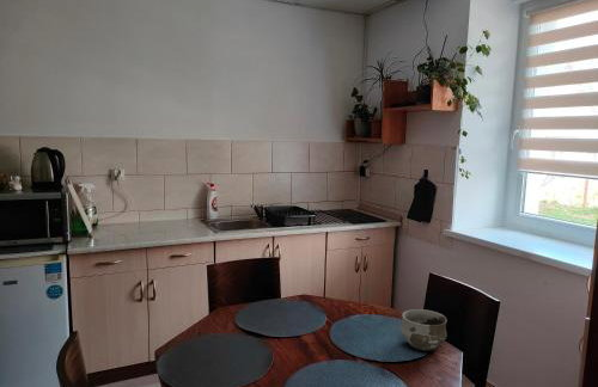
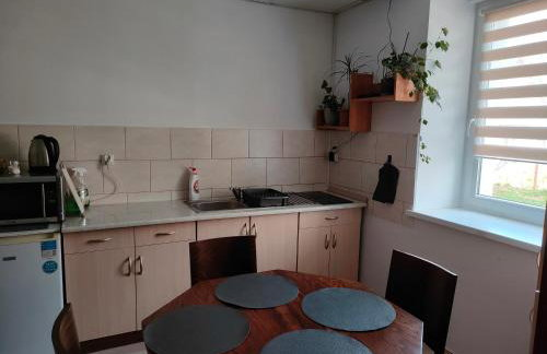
- ceramic bowl [399,308,448,351]
